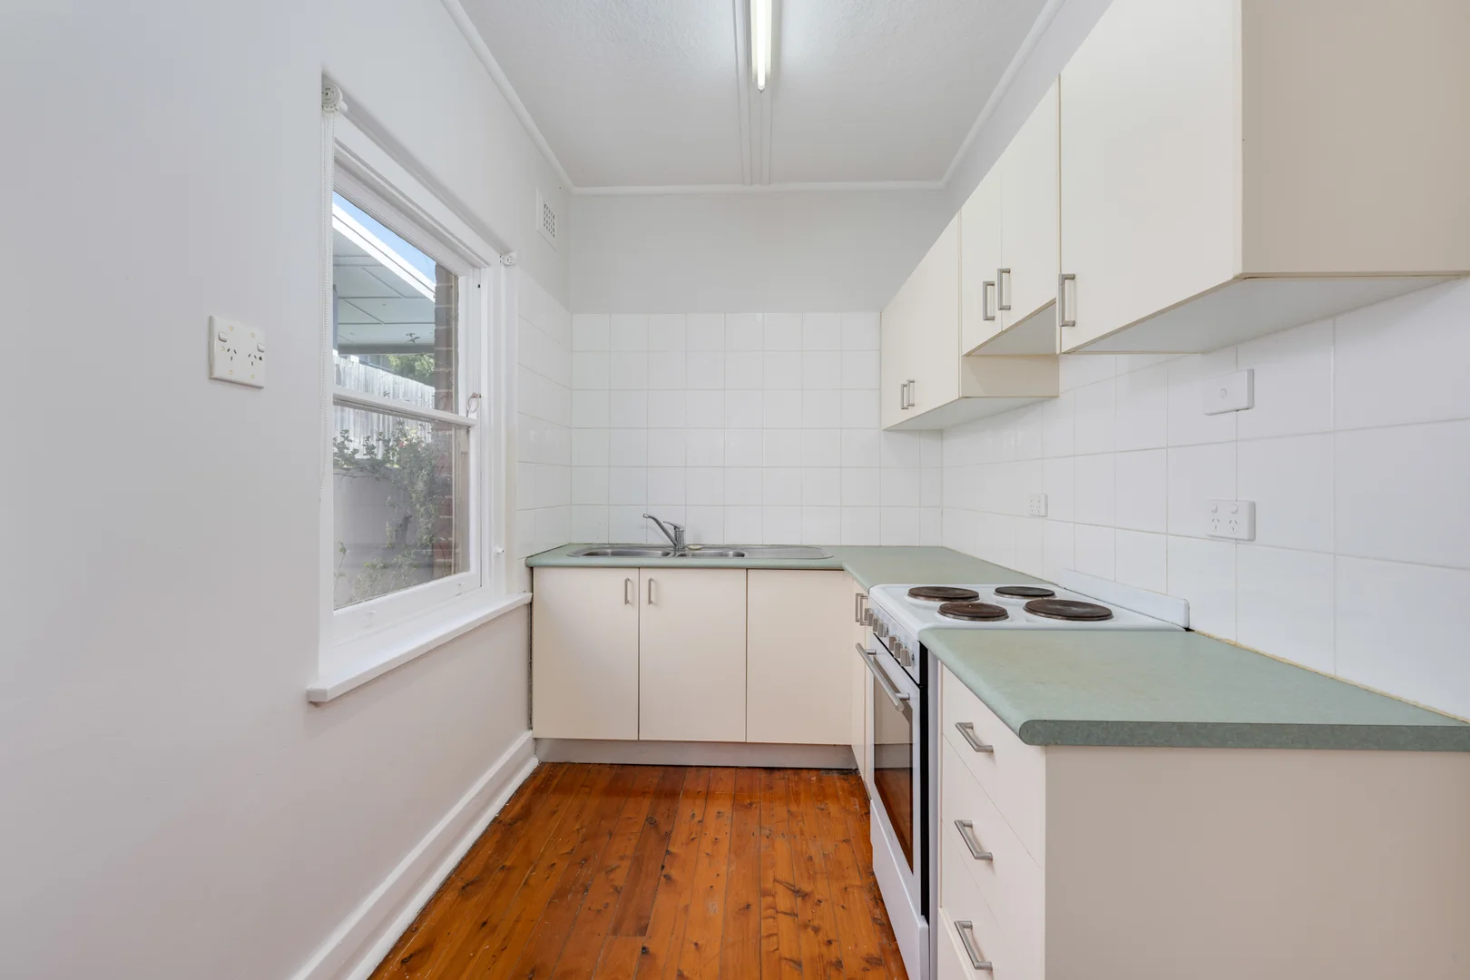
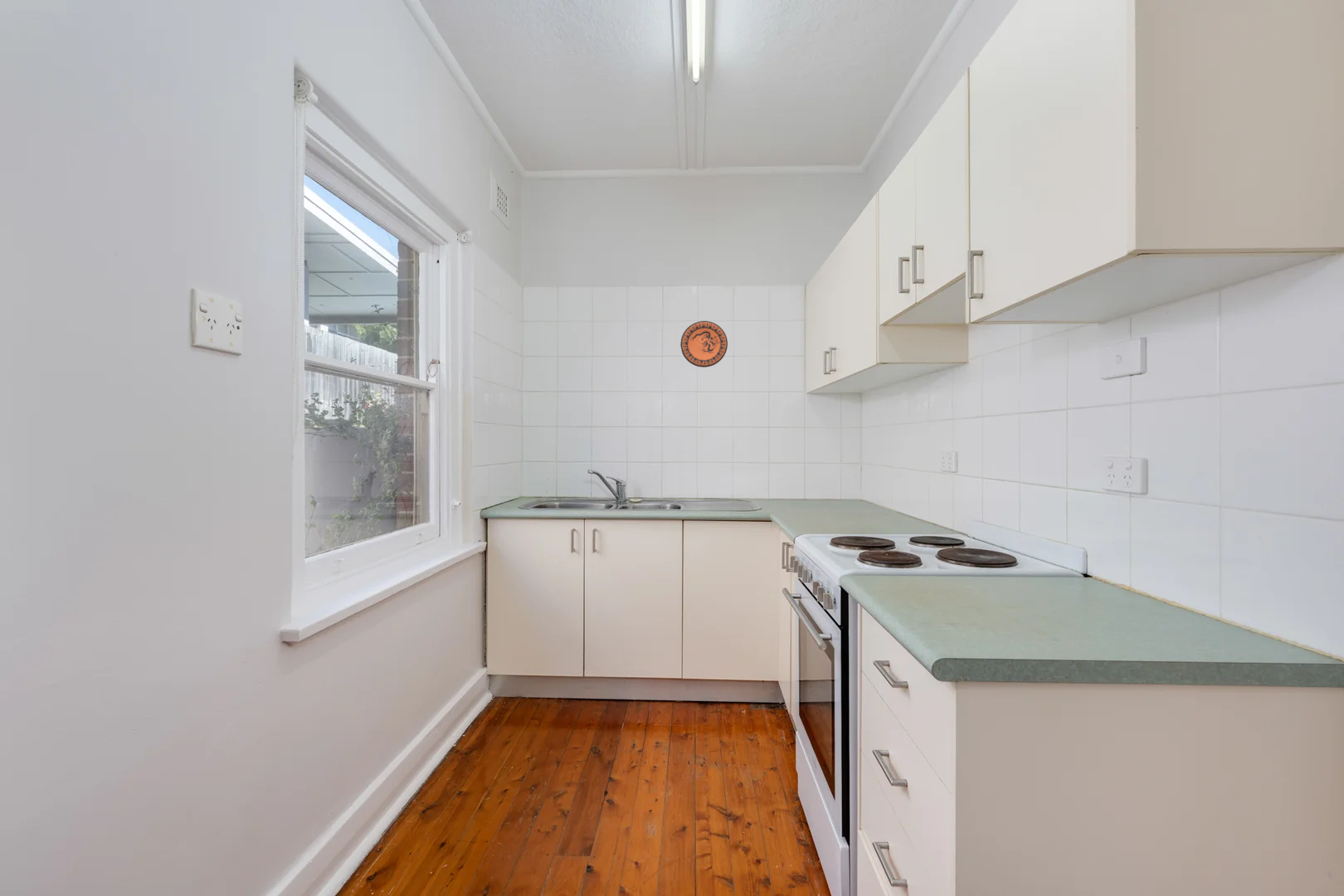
+ decorative plate [679,320,728,368]
